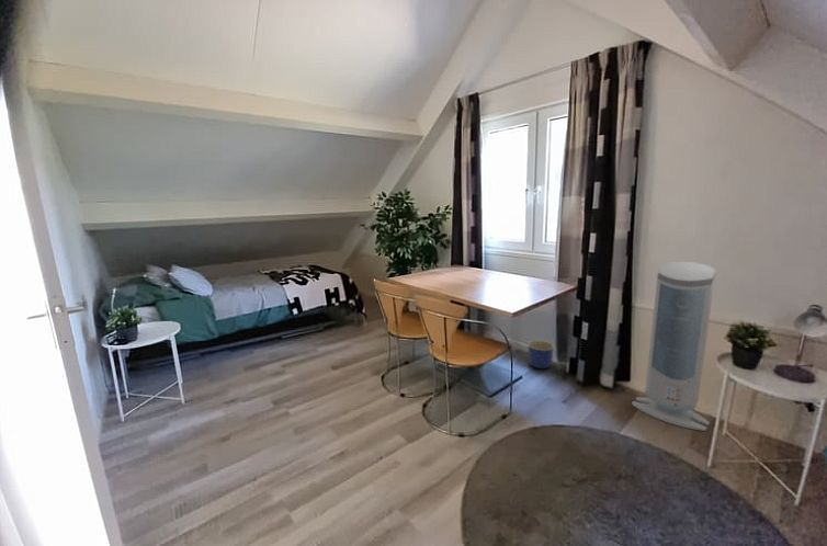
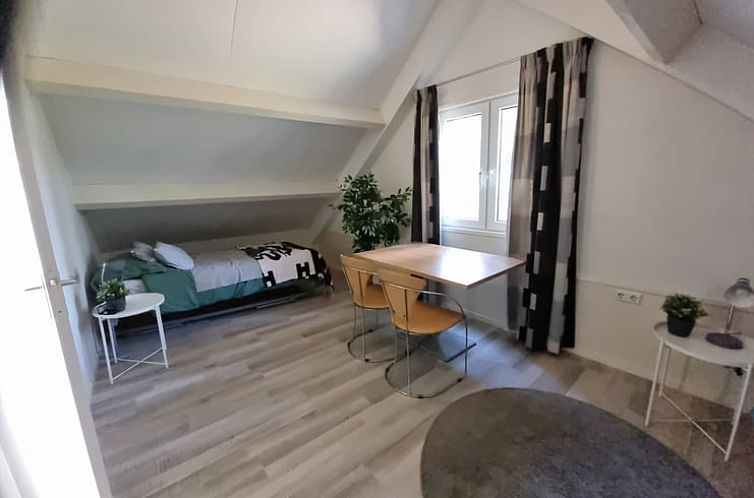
- planter [526,340,555,369]
- air purifier [631,261,717,432]
